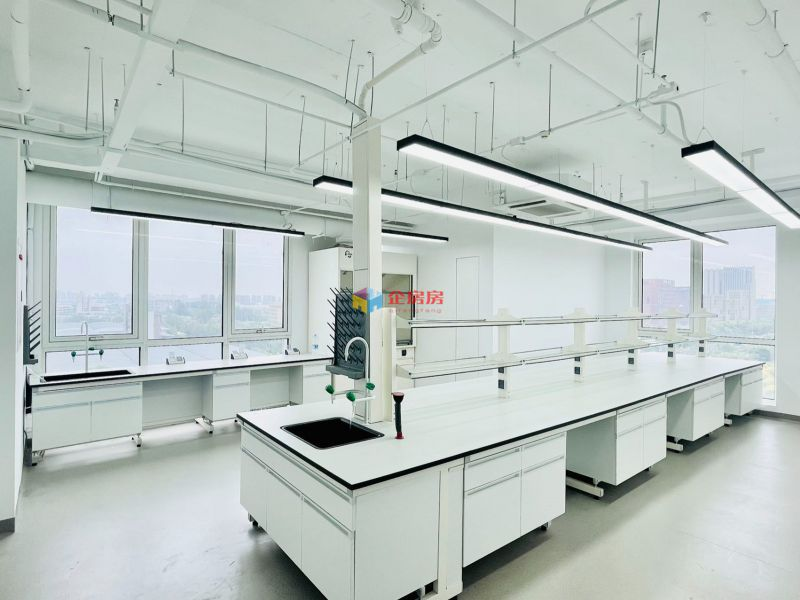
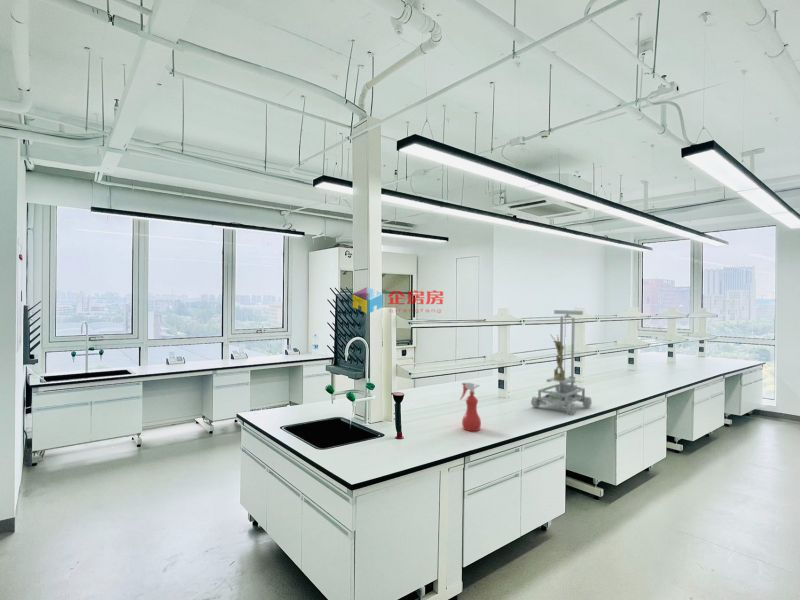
+ spray bottle [459,382,482,432]
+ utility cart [530,309,593,416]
